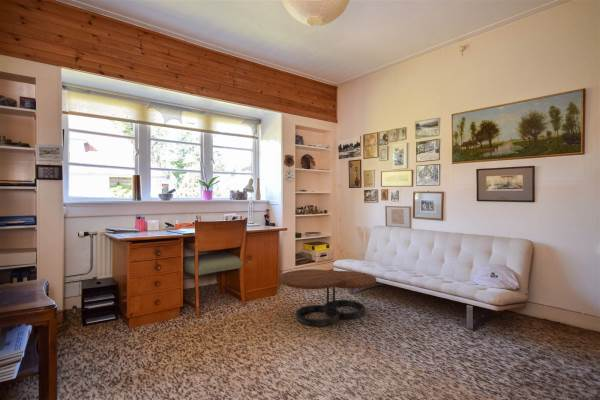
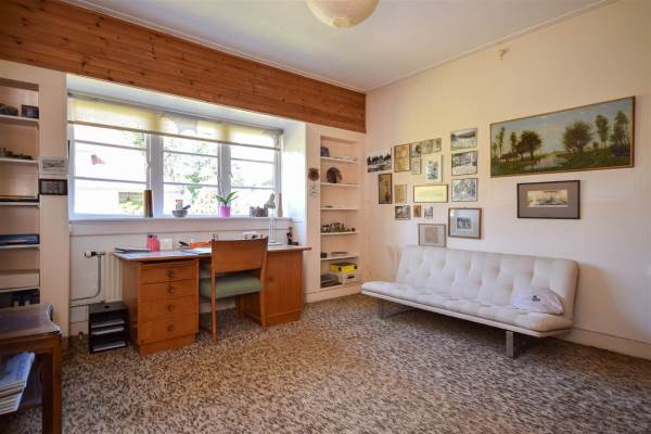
- coffee table [279,268,377,327]
